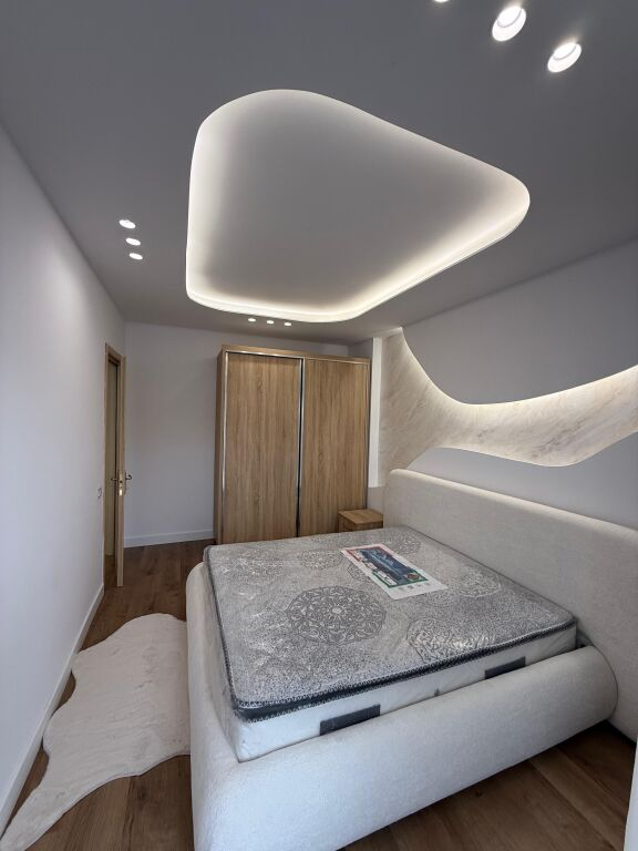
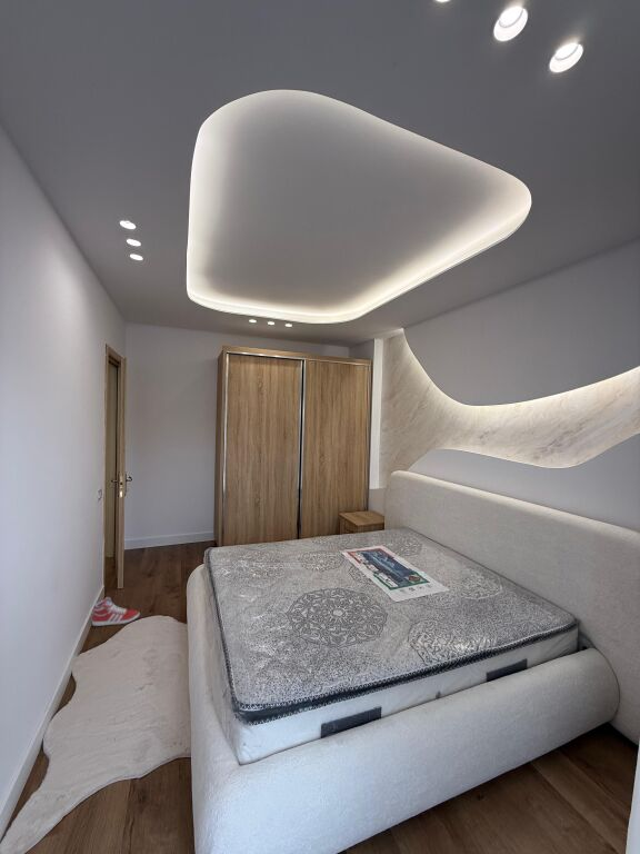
+ sneaker [91,596,141,627]
